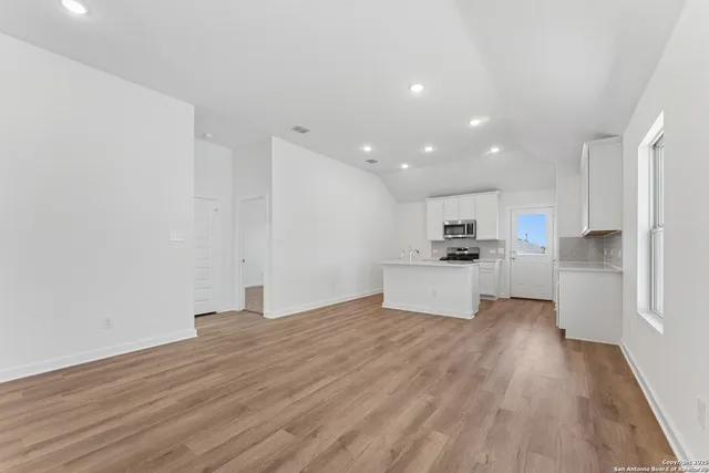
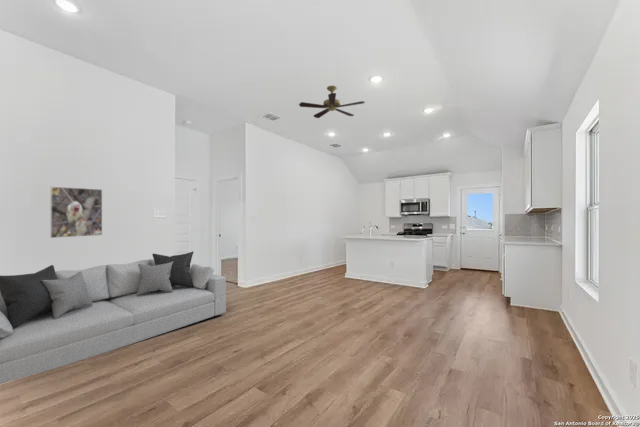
+ ceiling fan [298,85,366,119]
+ sofa [0,251,227,385]
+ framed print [49,185,103,239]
